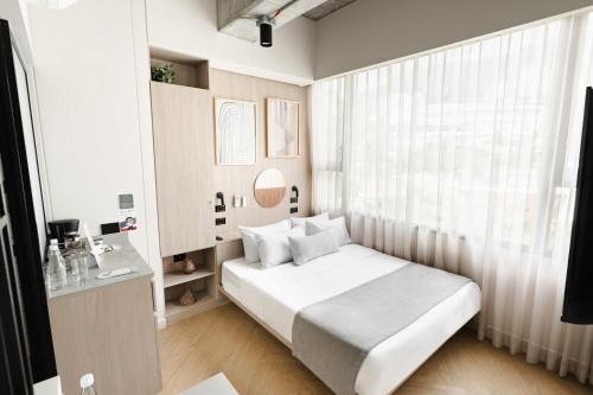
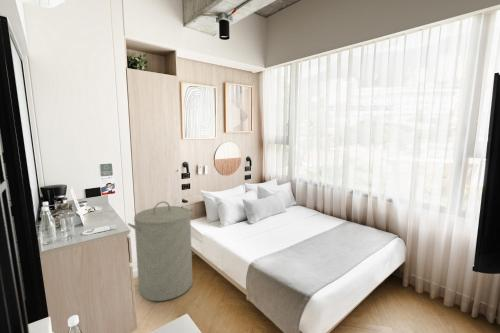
+ laundry hamper [127,200,195,302]
